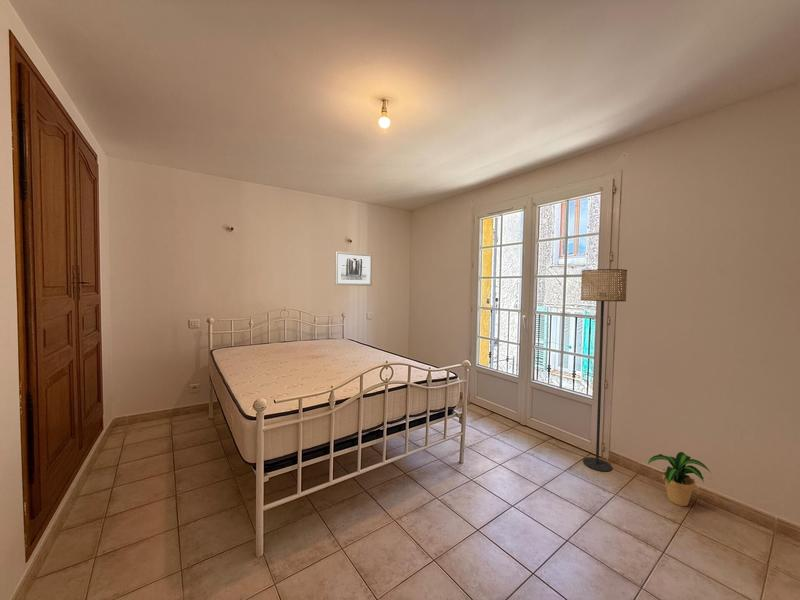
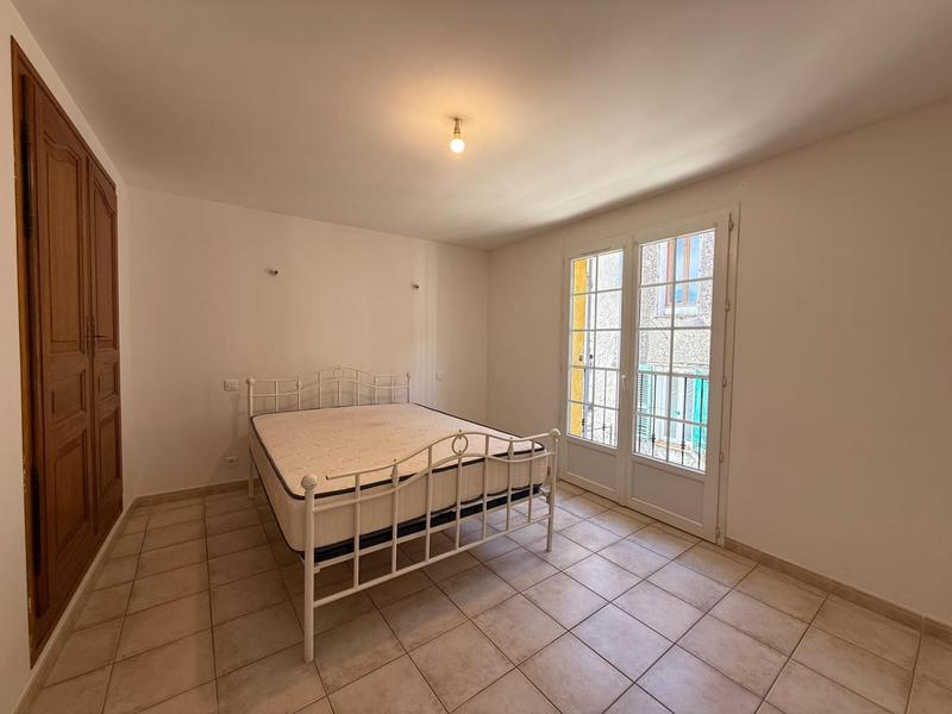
- floor lamp [580,268,628,473]
- wall art [334,250,373,287]
- potted plant [647,451,712,507]
